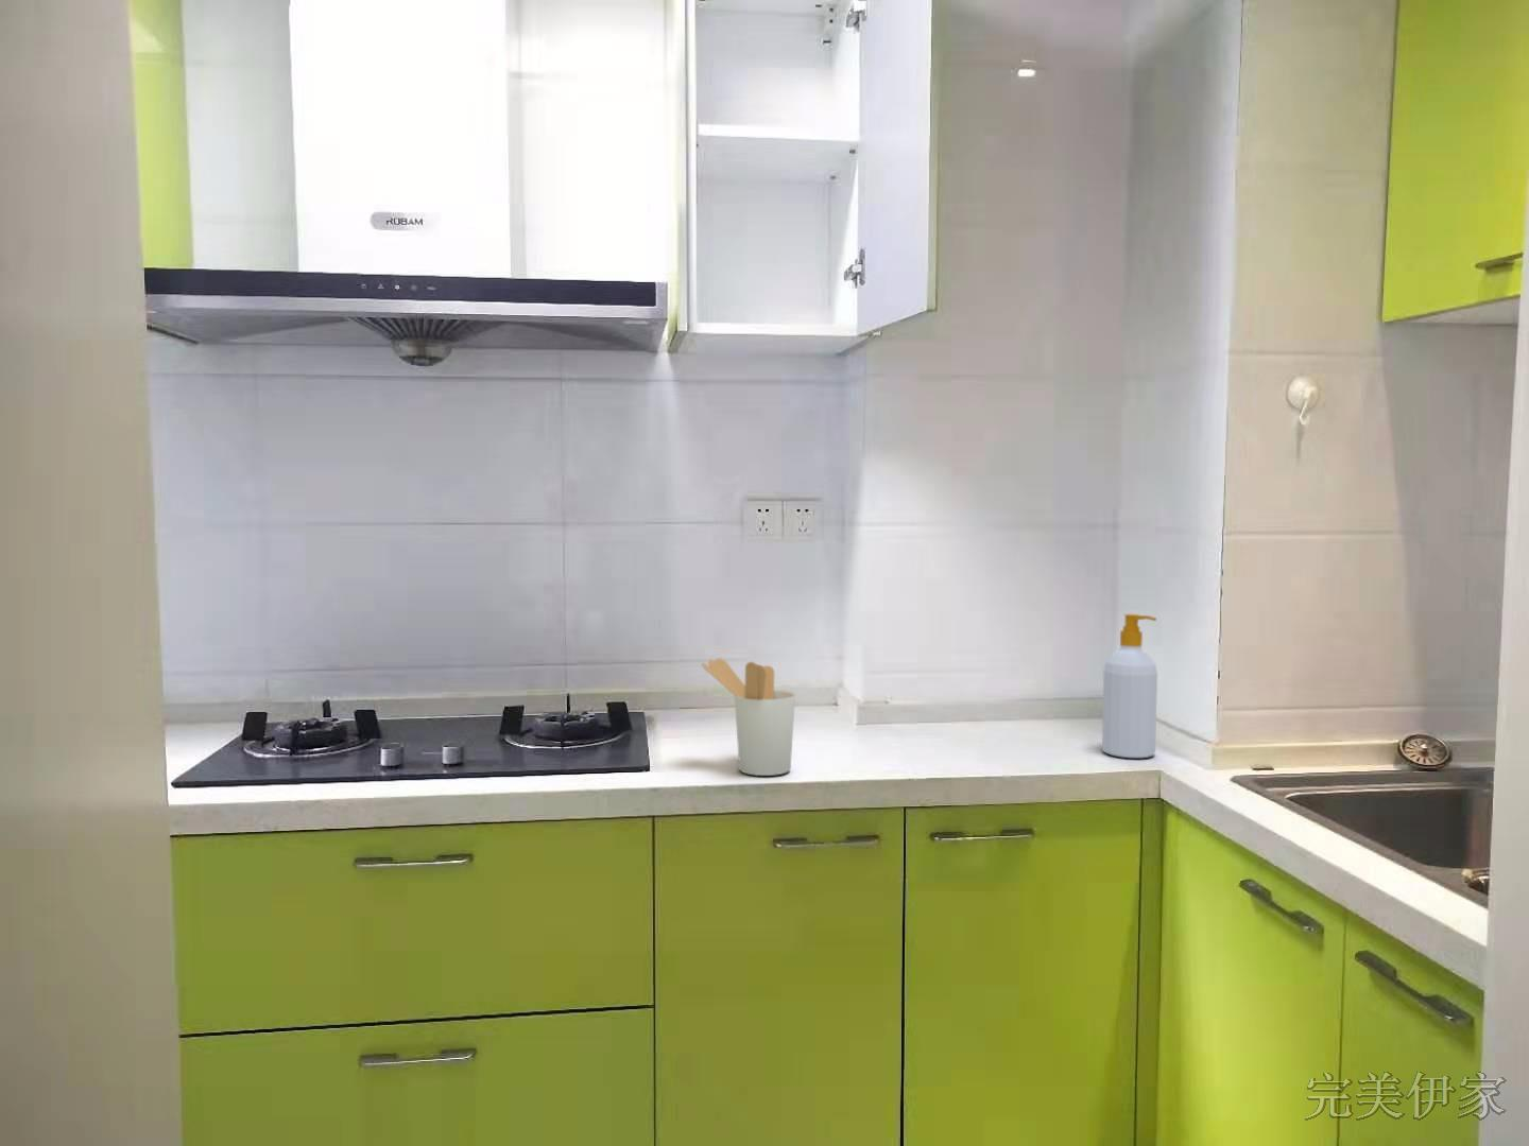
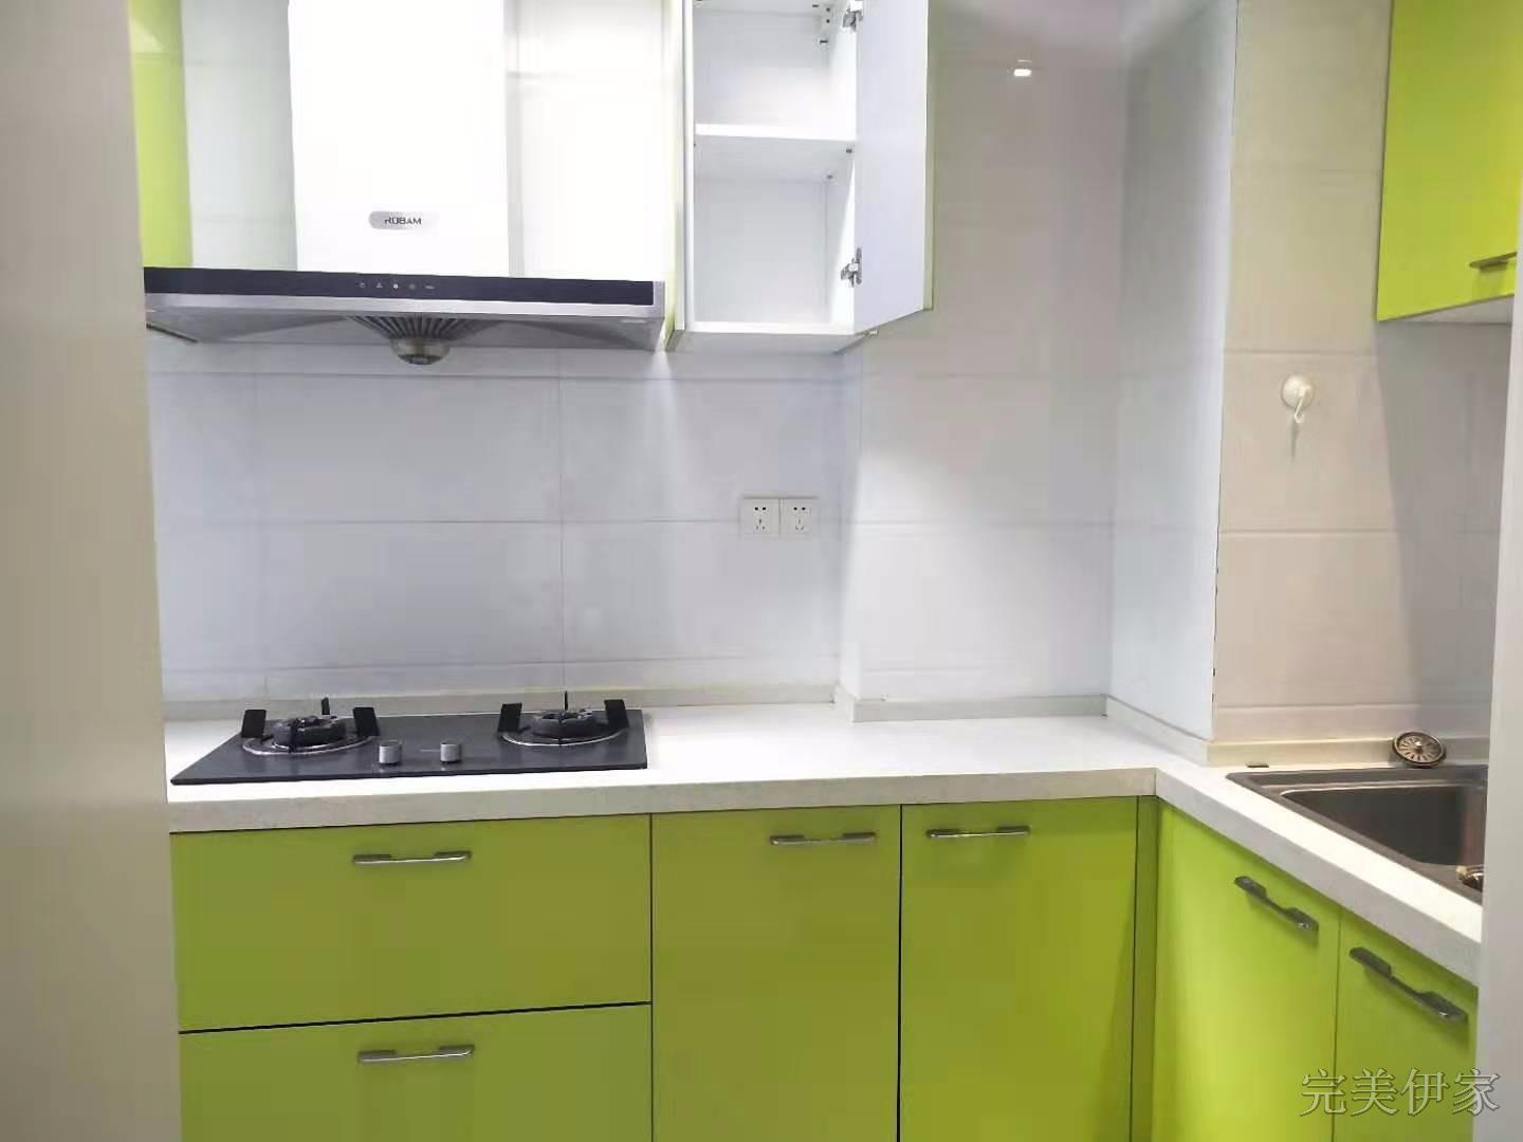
- soap bottle [1102,613,1158,758]
- utensil holder [701,657,796,776]
